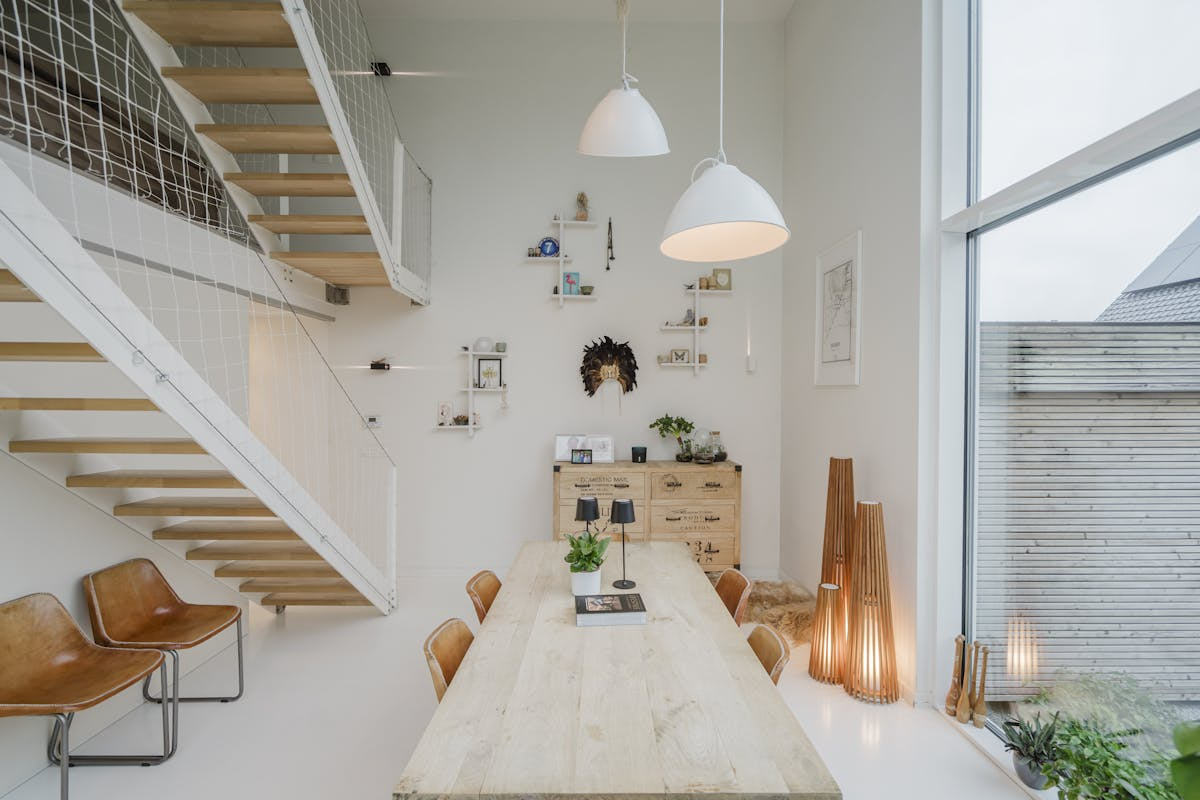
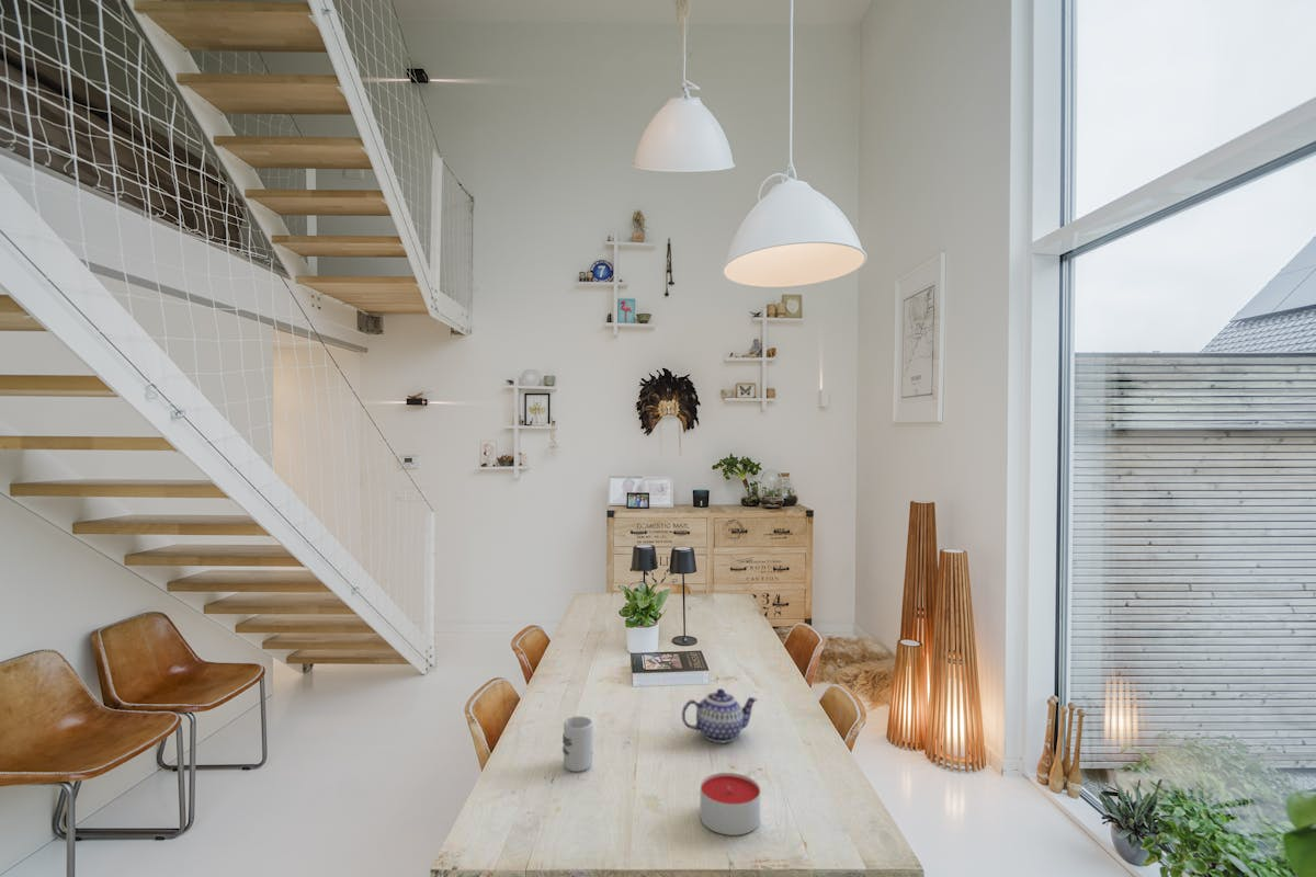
+ cup [561,715,594,773]
+ candle [699,772,761,836]
+ teapot [681,687,759,743]
